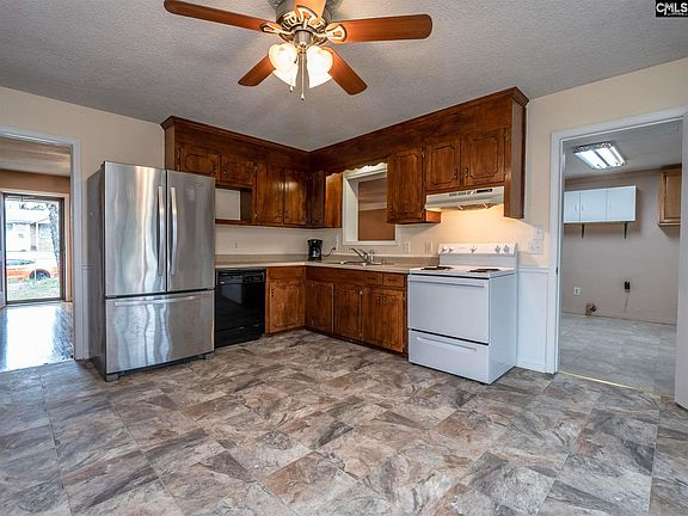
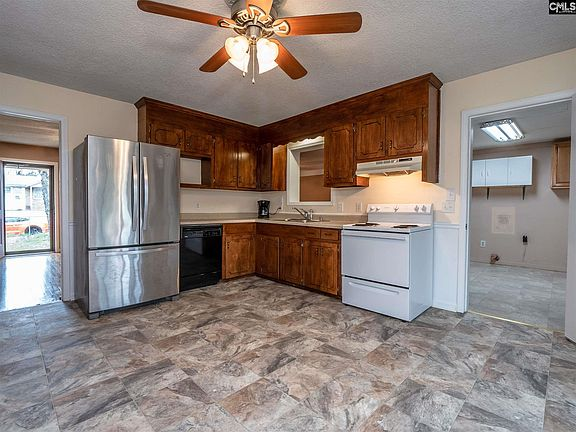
+ wall art [491,206,516,235]
